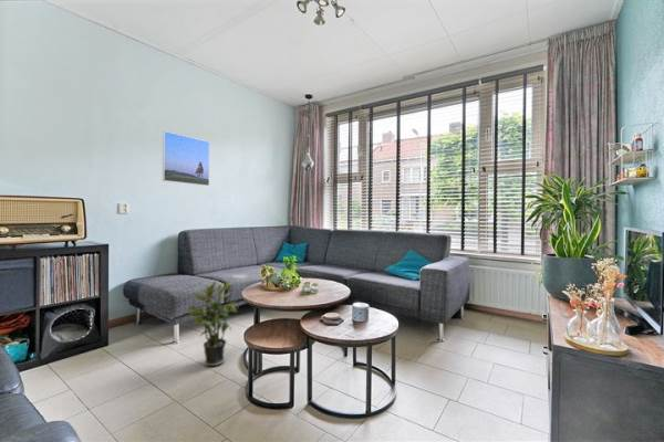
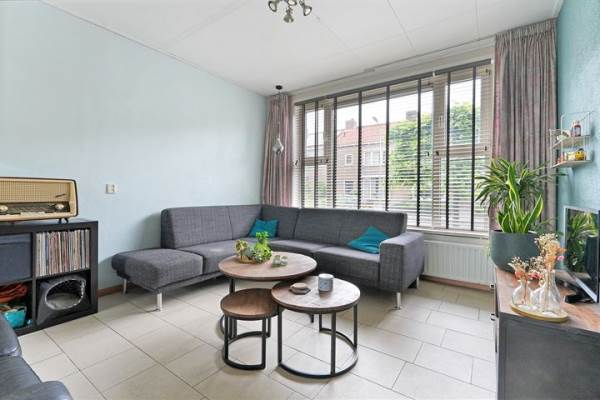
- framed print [162,130,210,187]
- potted plant [187,277,238,367]
